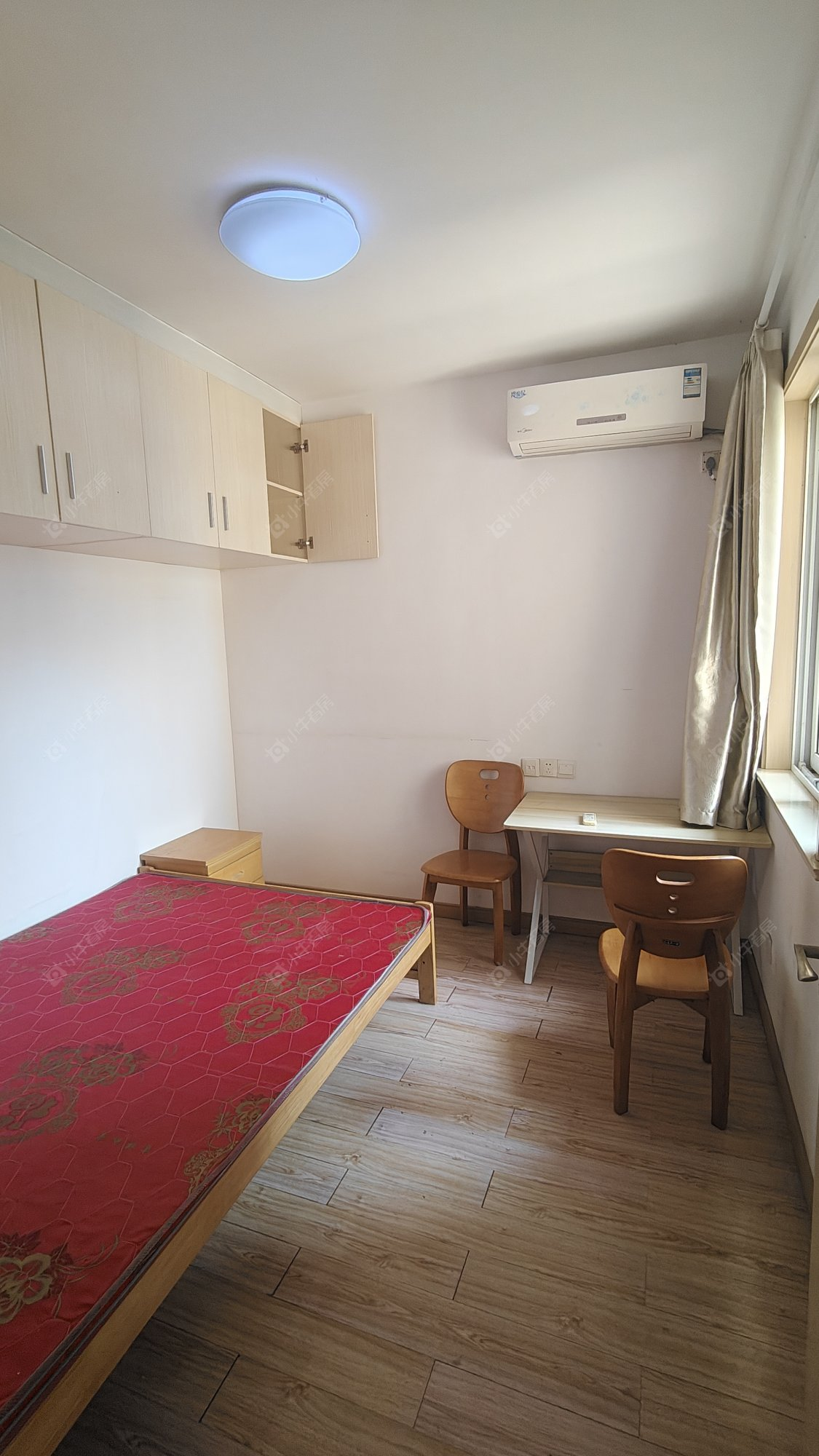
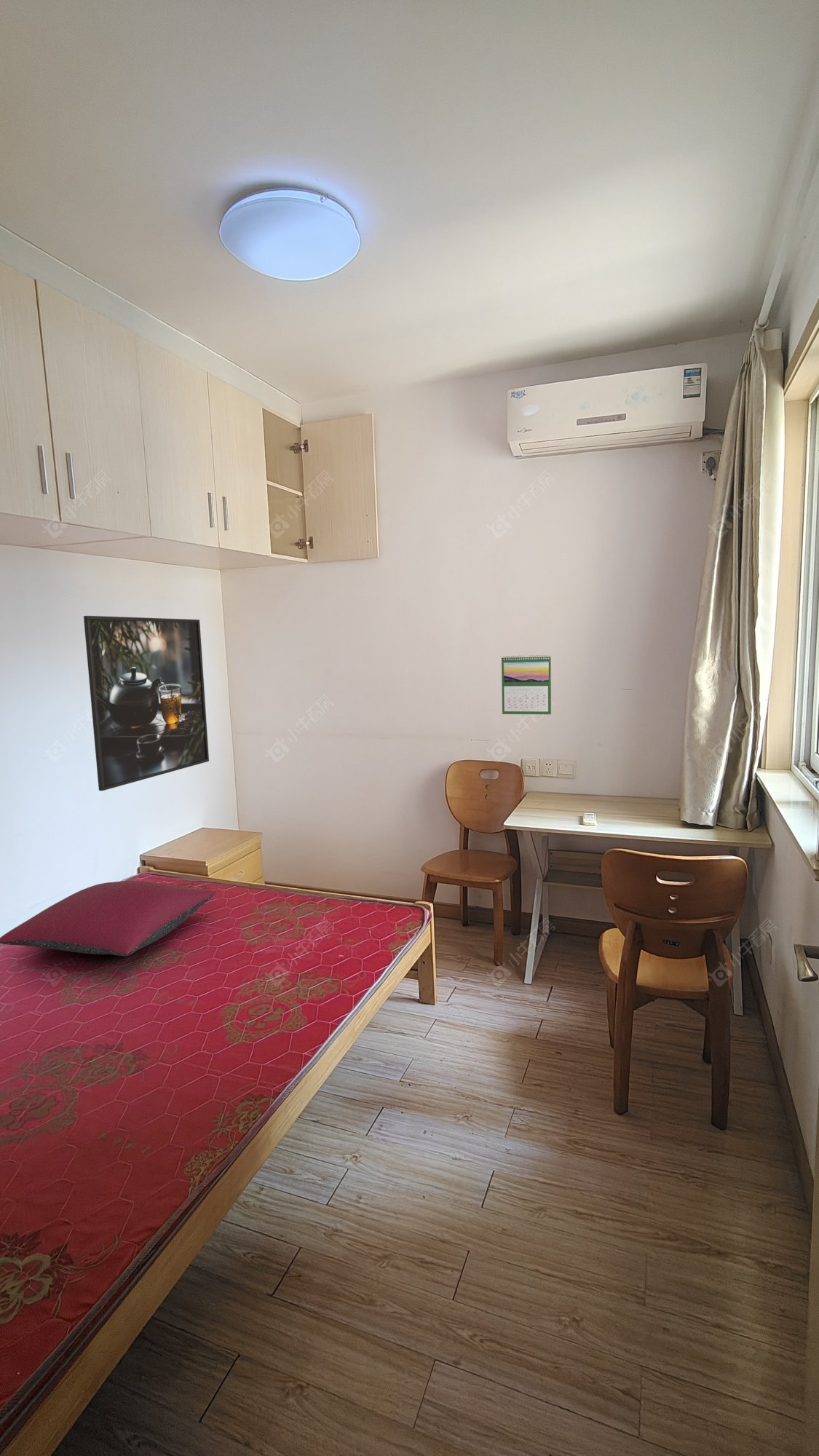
+ pillow [0,880,216,957]
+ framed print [83,615,210,791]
+ calendar [501,654,552,715]
